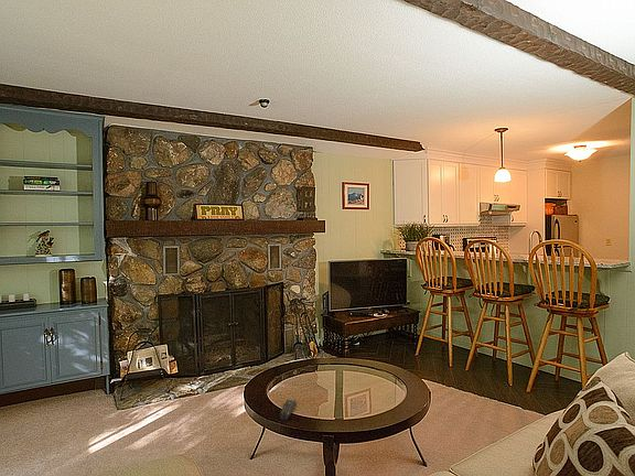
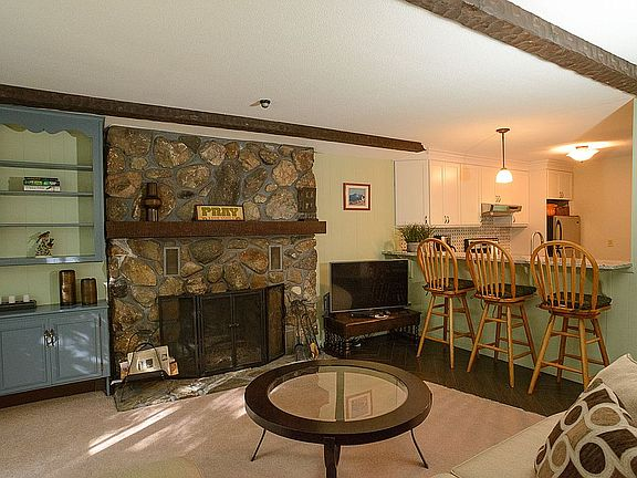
- remote control [278,399,298,421]
